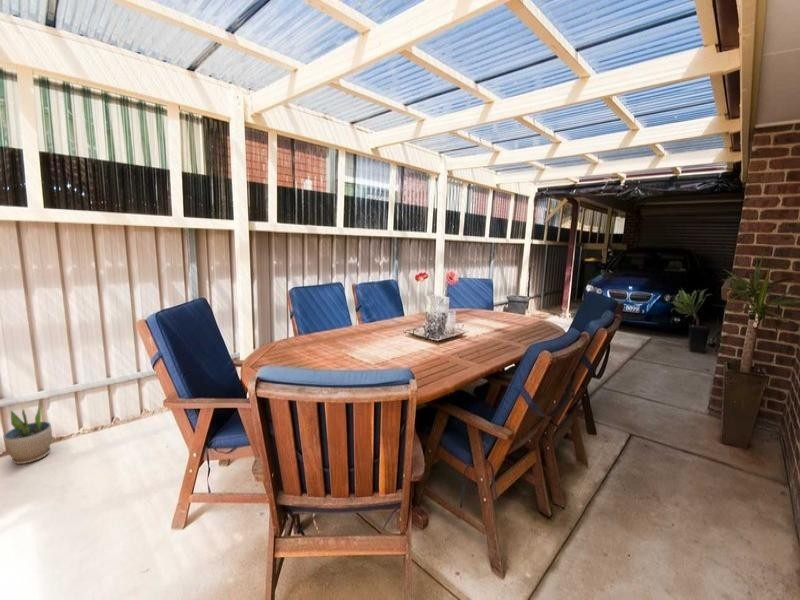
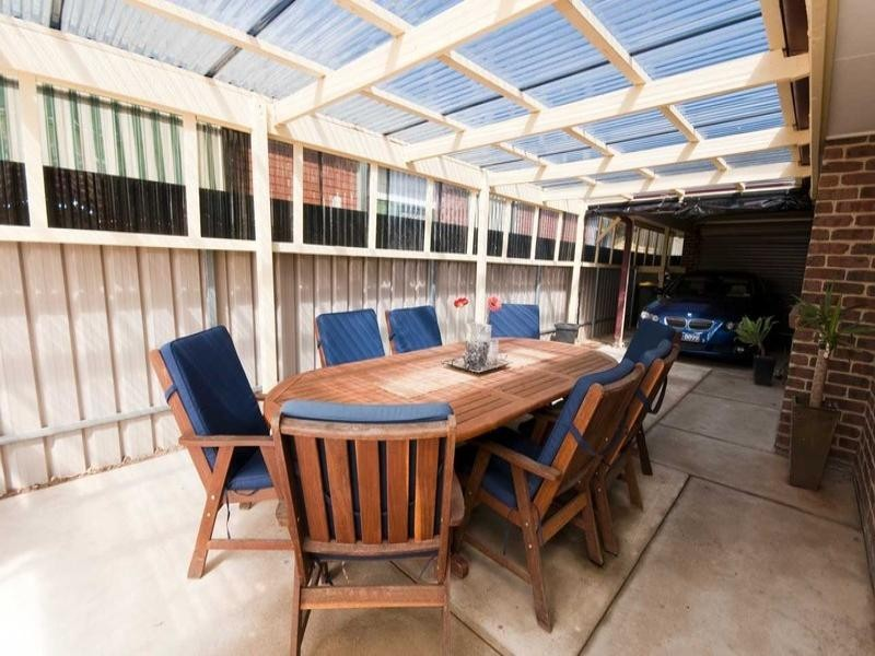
- potted plant [2,397,53,465]
